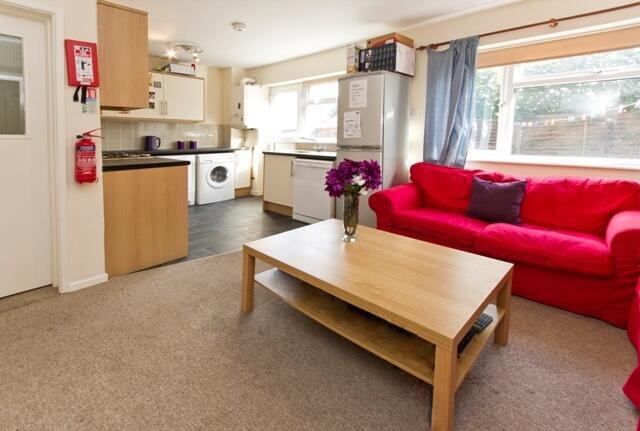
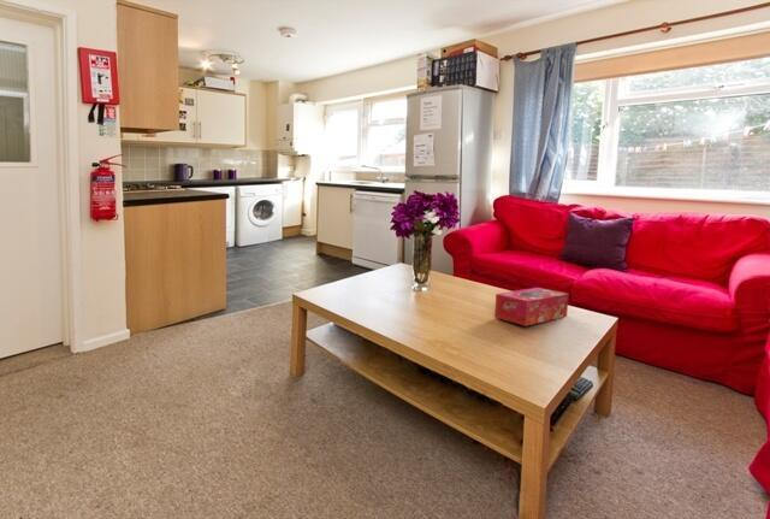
+ tissue box [493,287,570,328]
